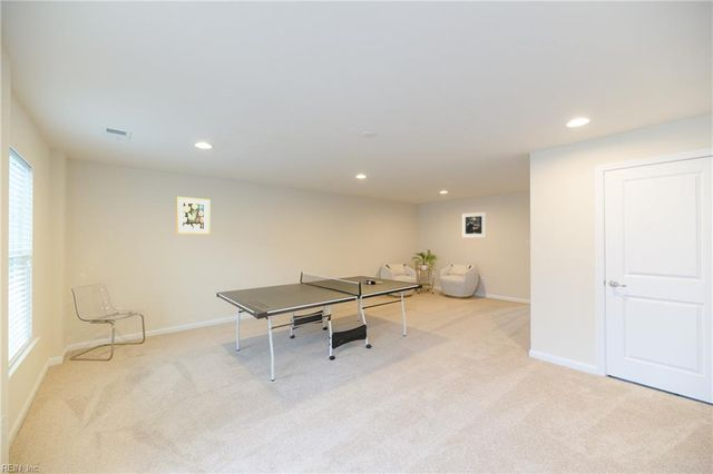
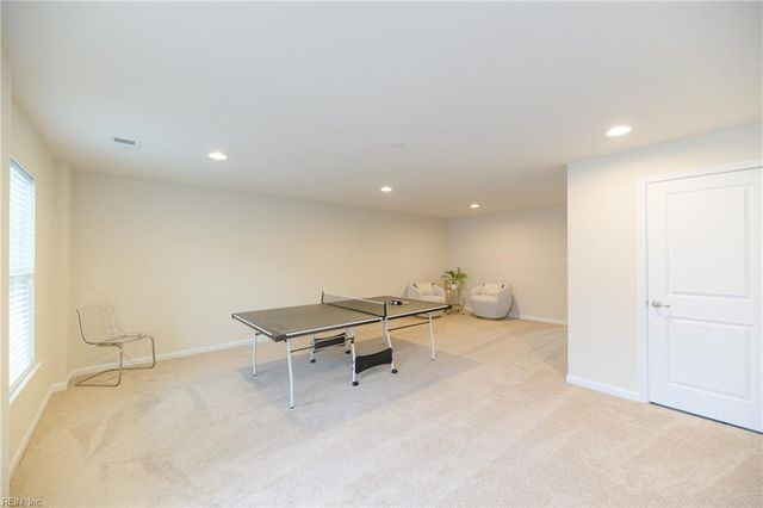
- wall art [176,196,211,236]
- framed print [461,211,487,239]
